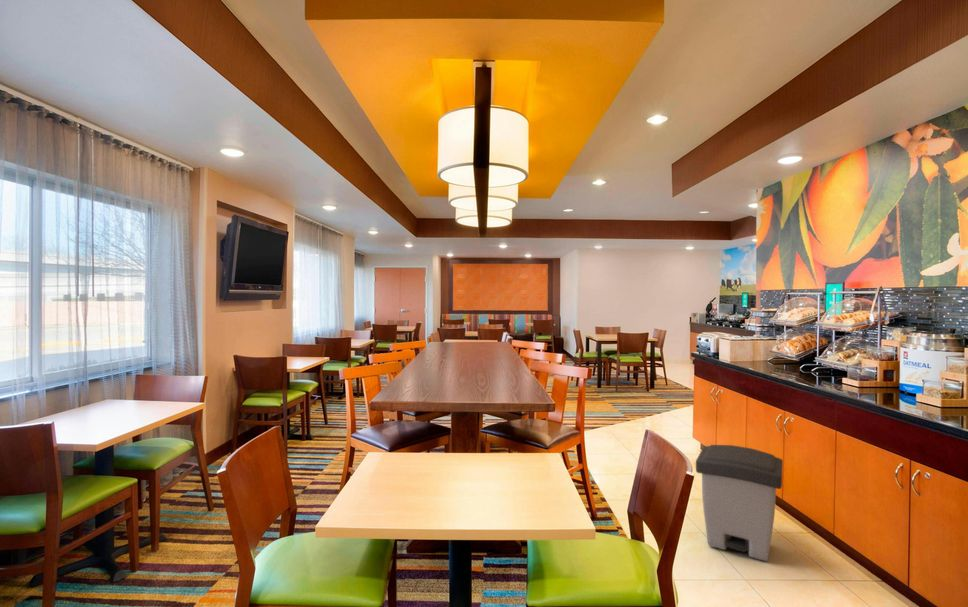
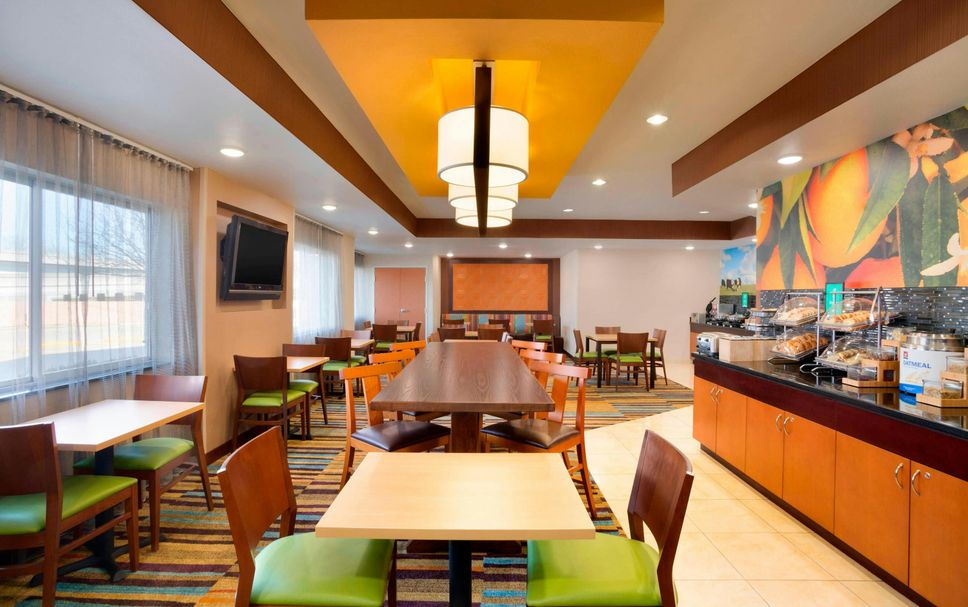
- trash can [695,444,784,562]
